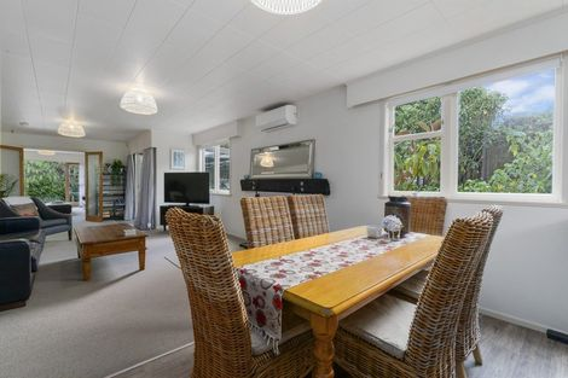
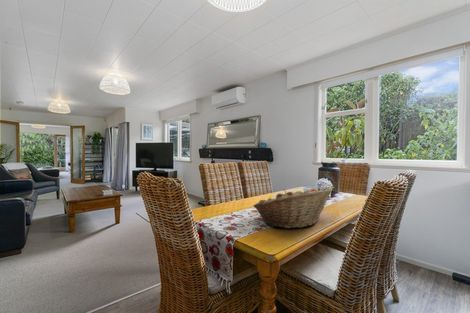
+ fruit basket [252,186,334,229]
